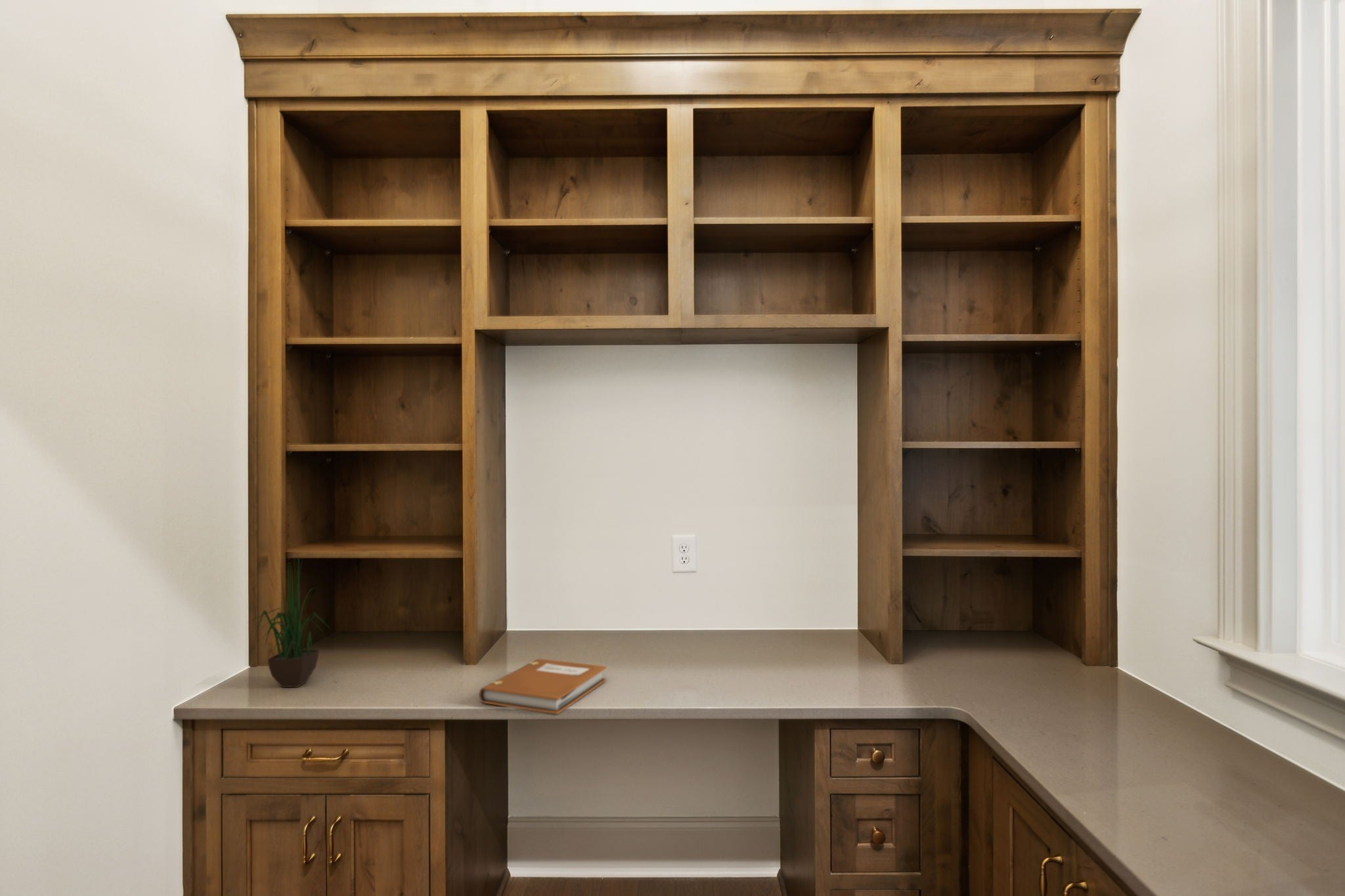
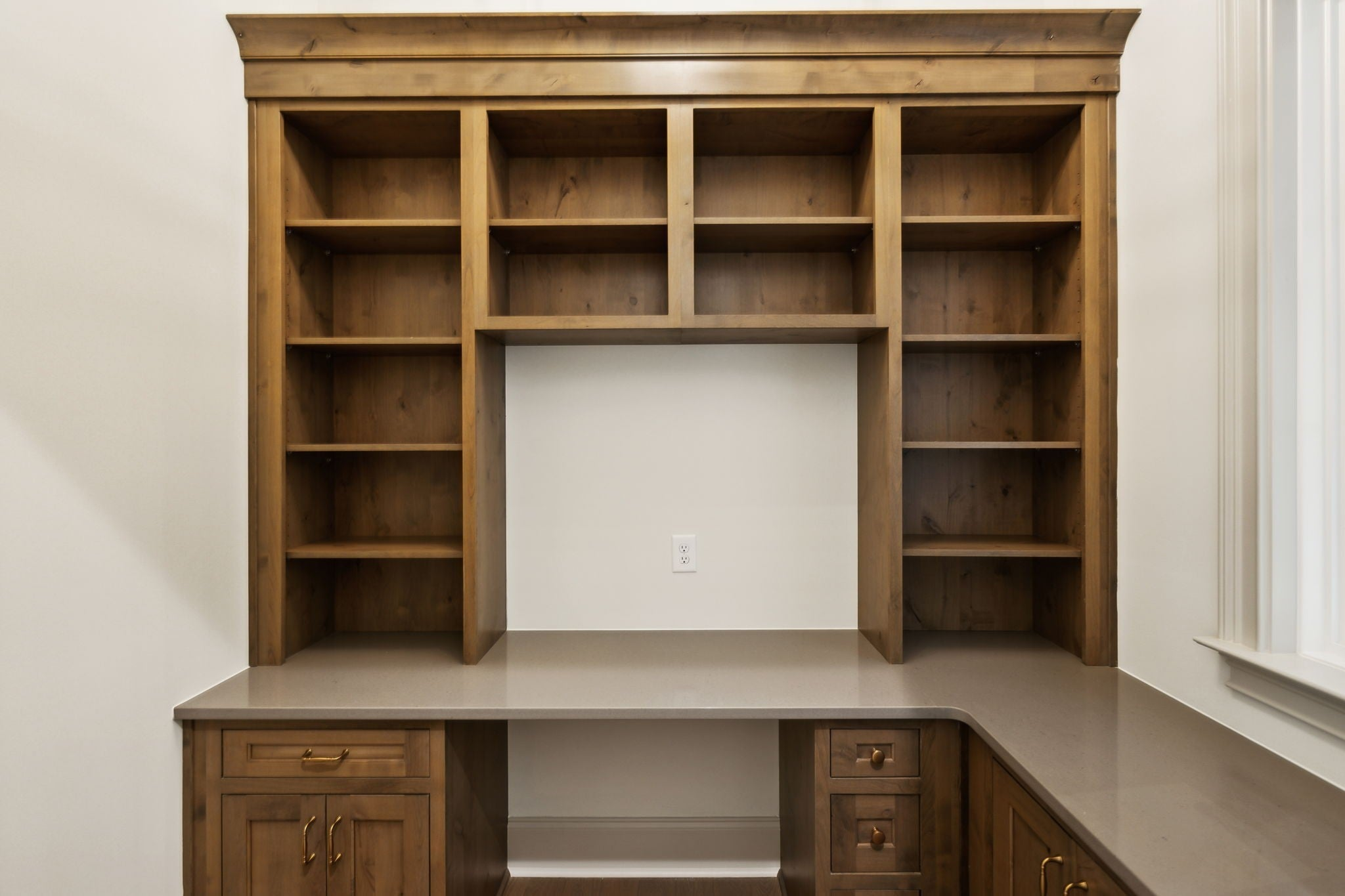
- potted plant [248,542,332,688]
- notebook [479,658,607,715]
